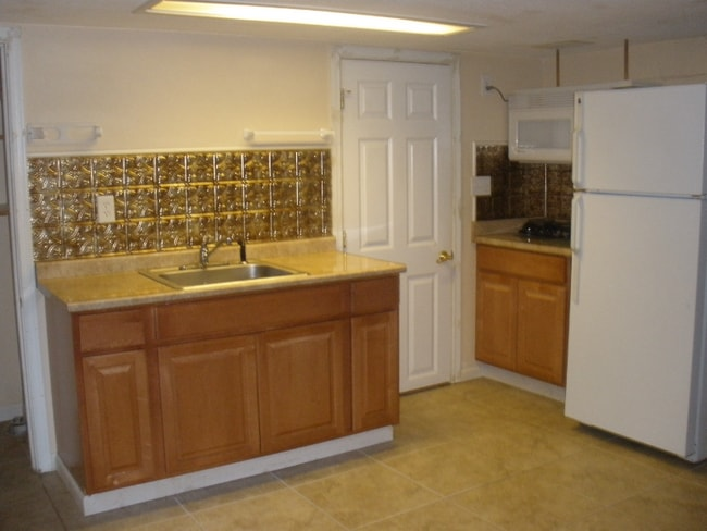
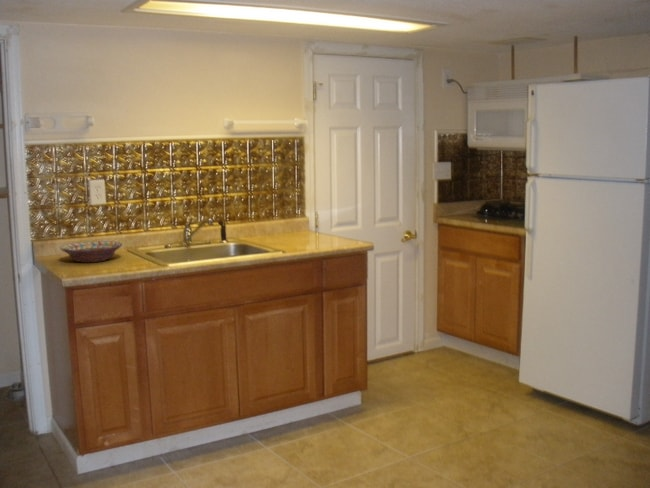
+ decorative bowl [59,240,123,263]
